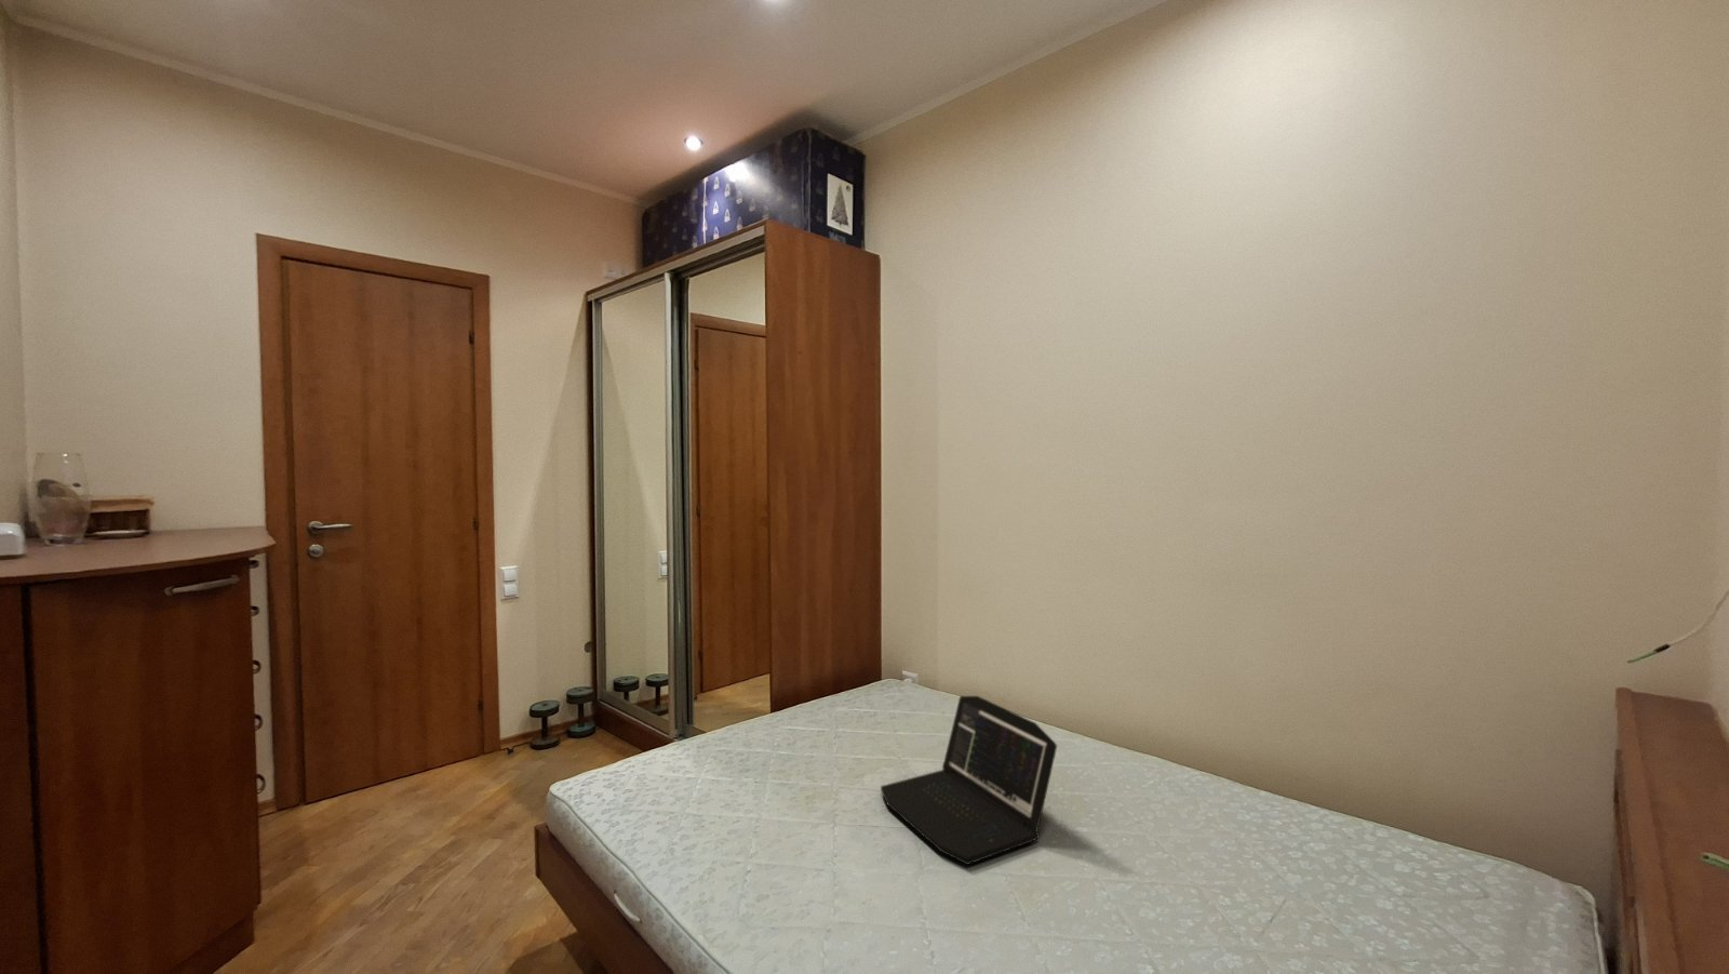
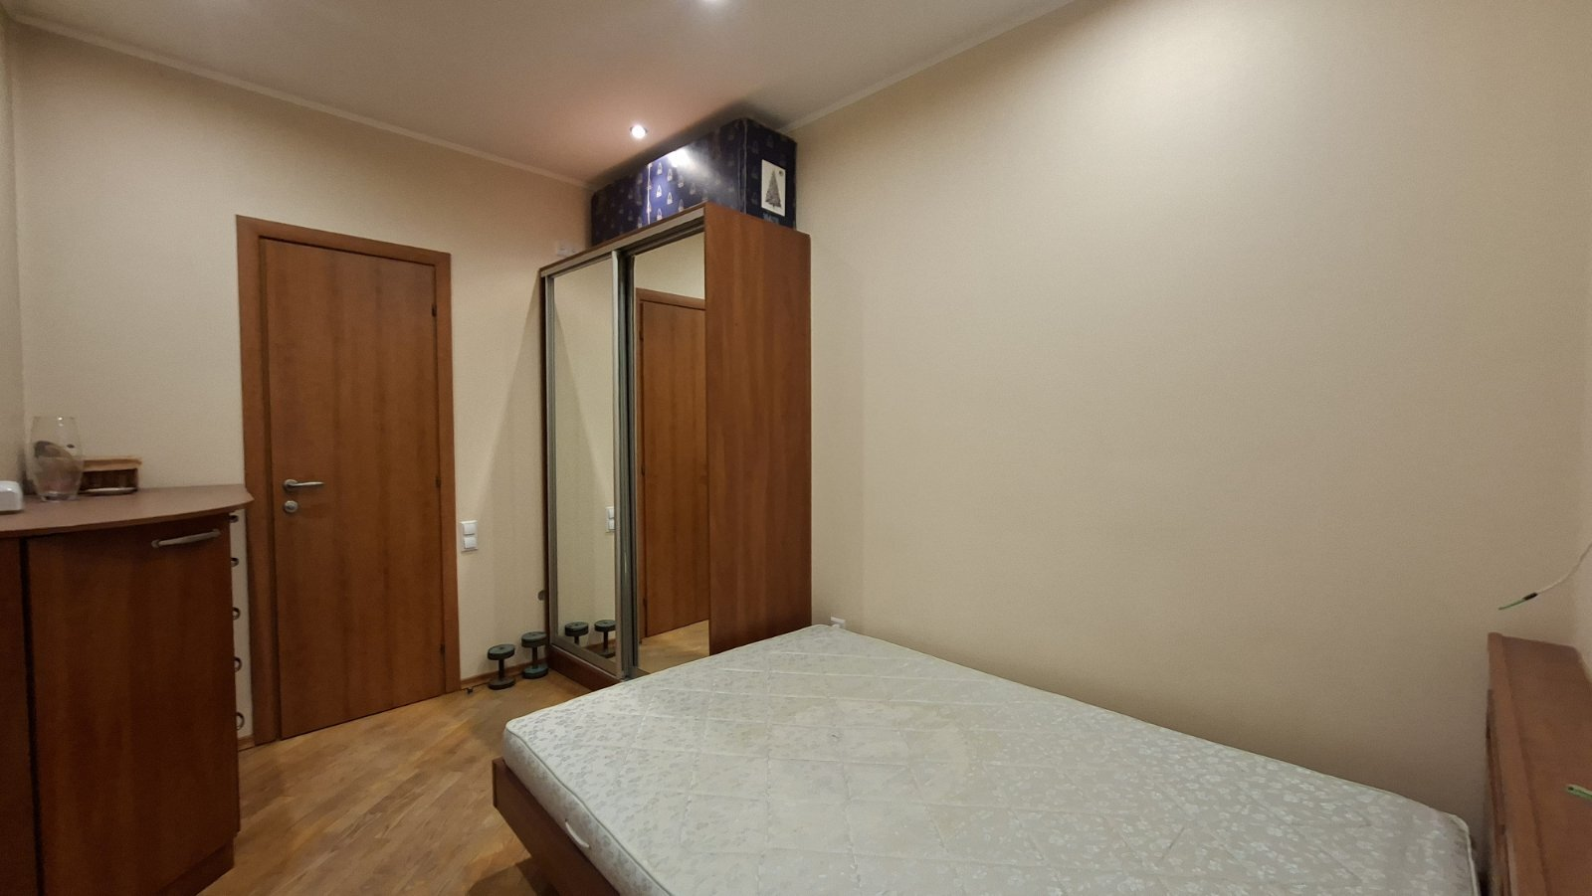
- laptop [880,695,1058,866]
